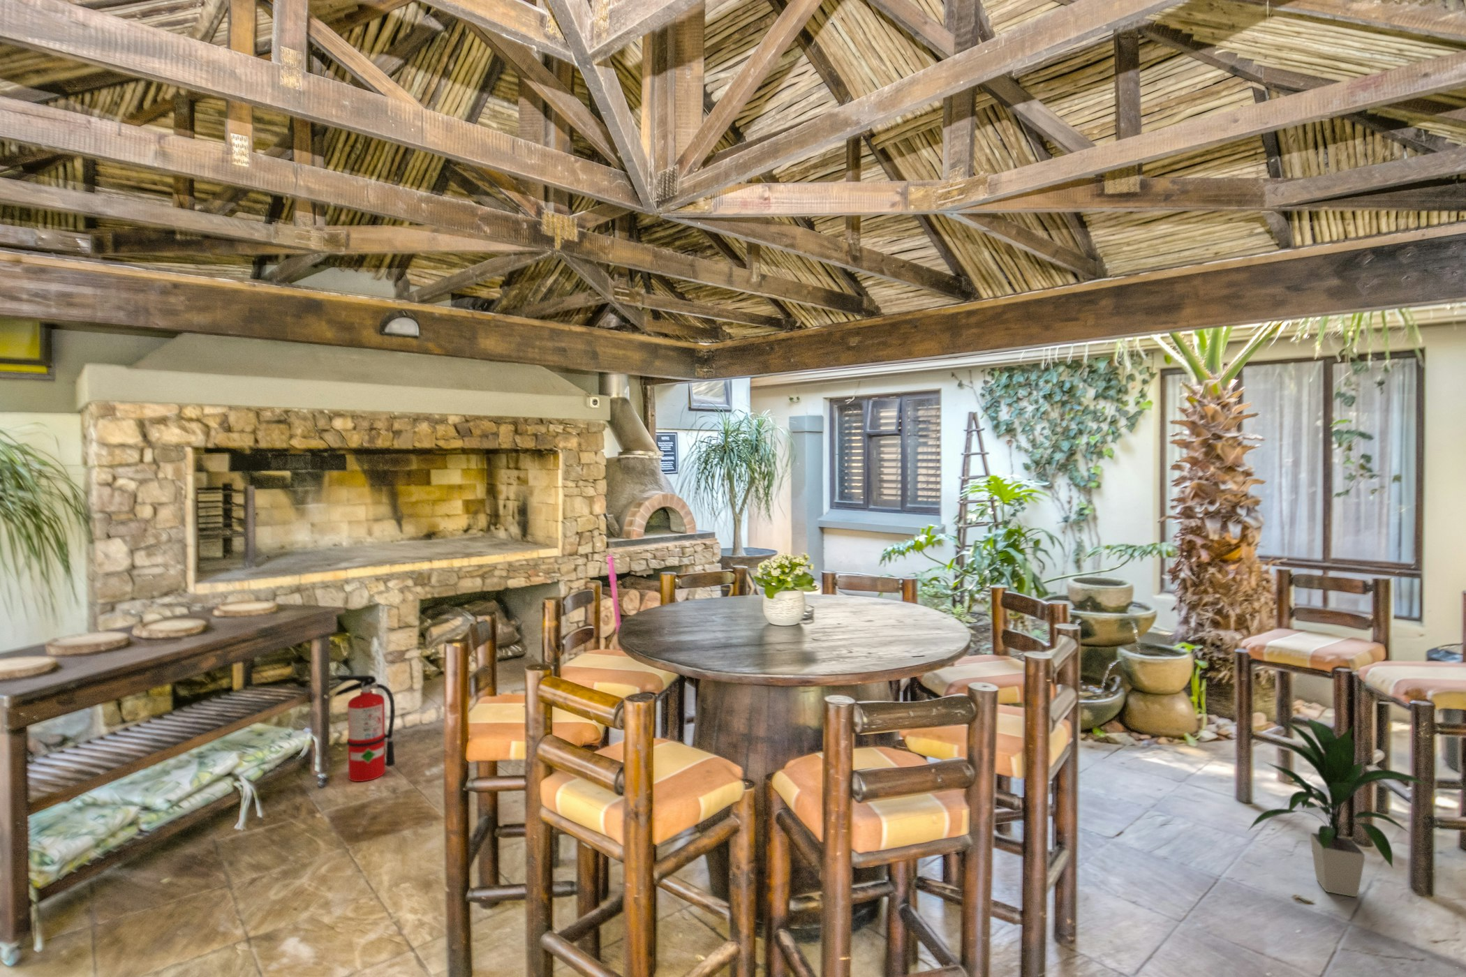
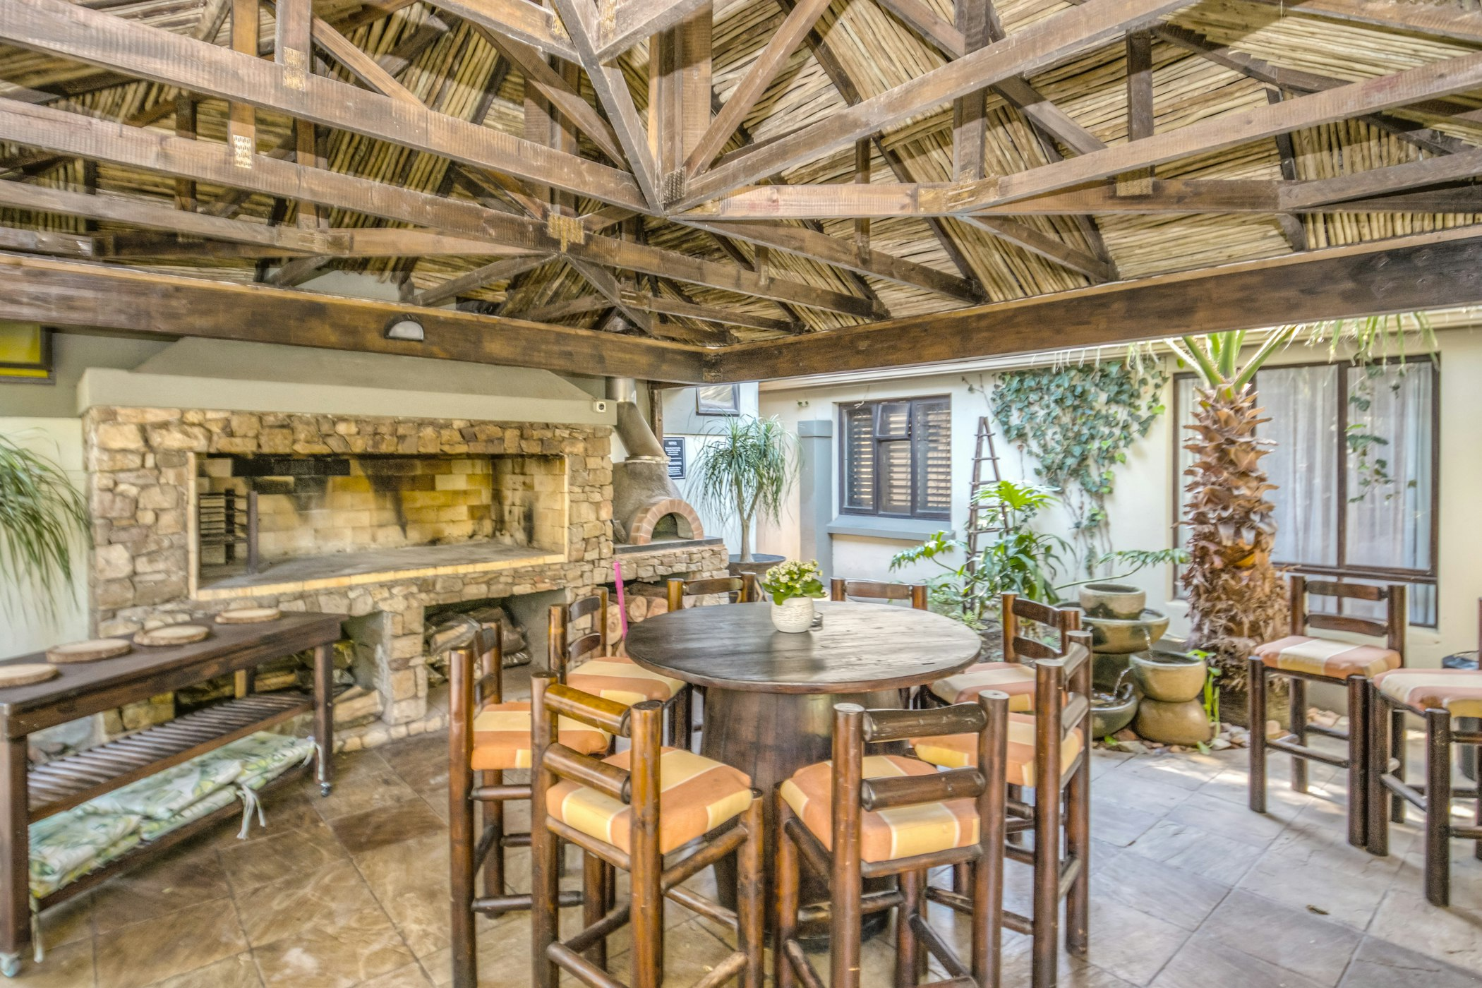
- indoor plant [1246,717,1432,897]
- fire extinguisher [334,675,396,782]
